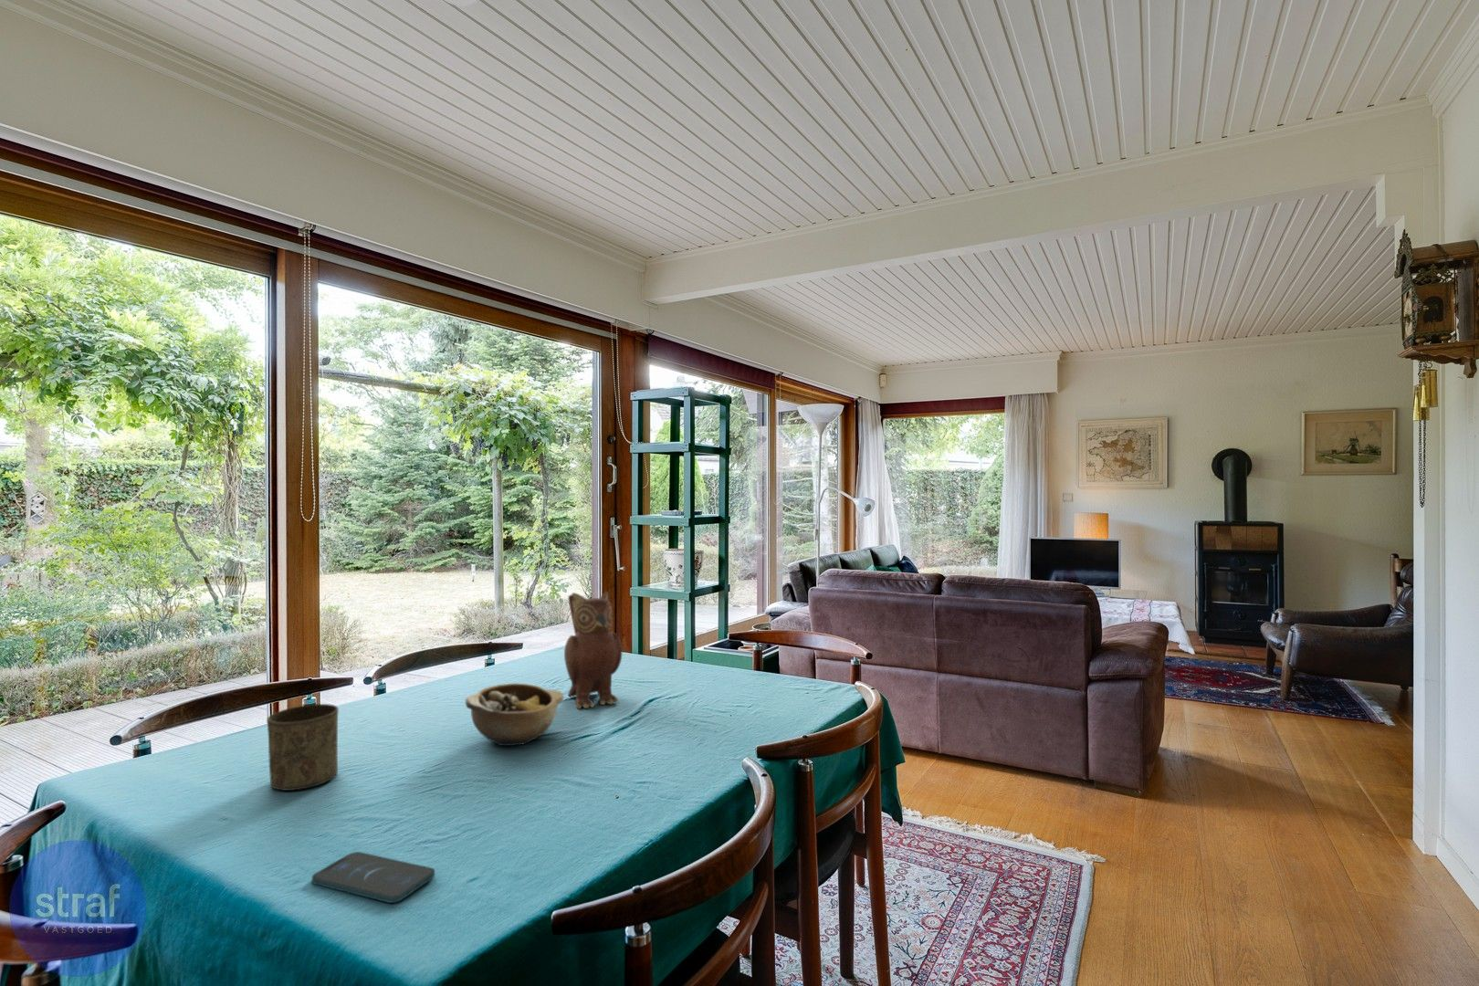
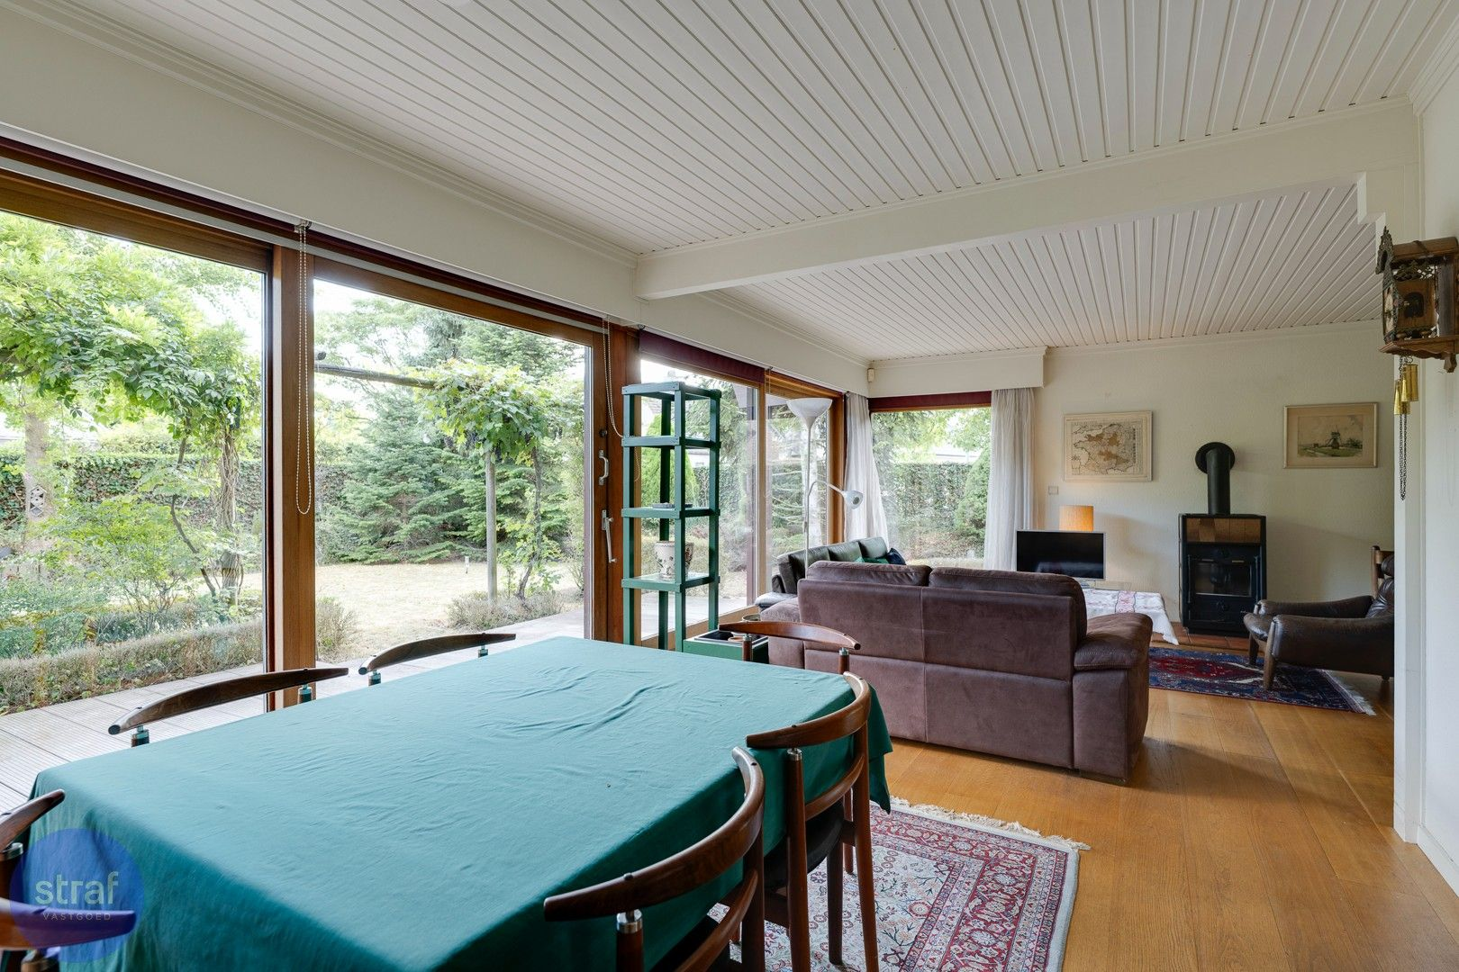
- cup [265,703,340,791]
- bowl [464,682,565,747]
- teapot [563,591,623,710]
- smartphone [311,851,436,903]
